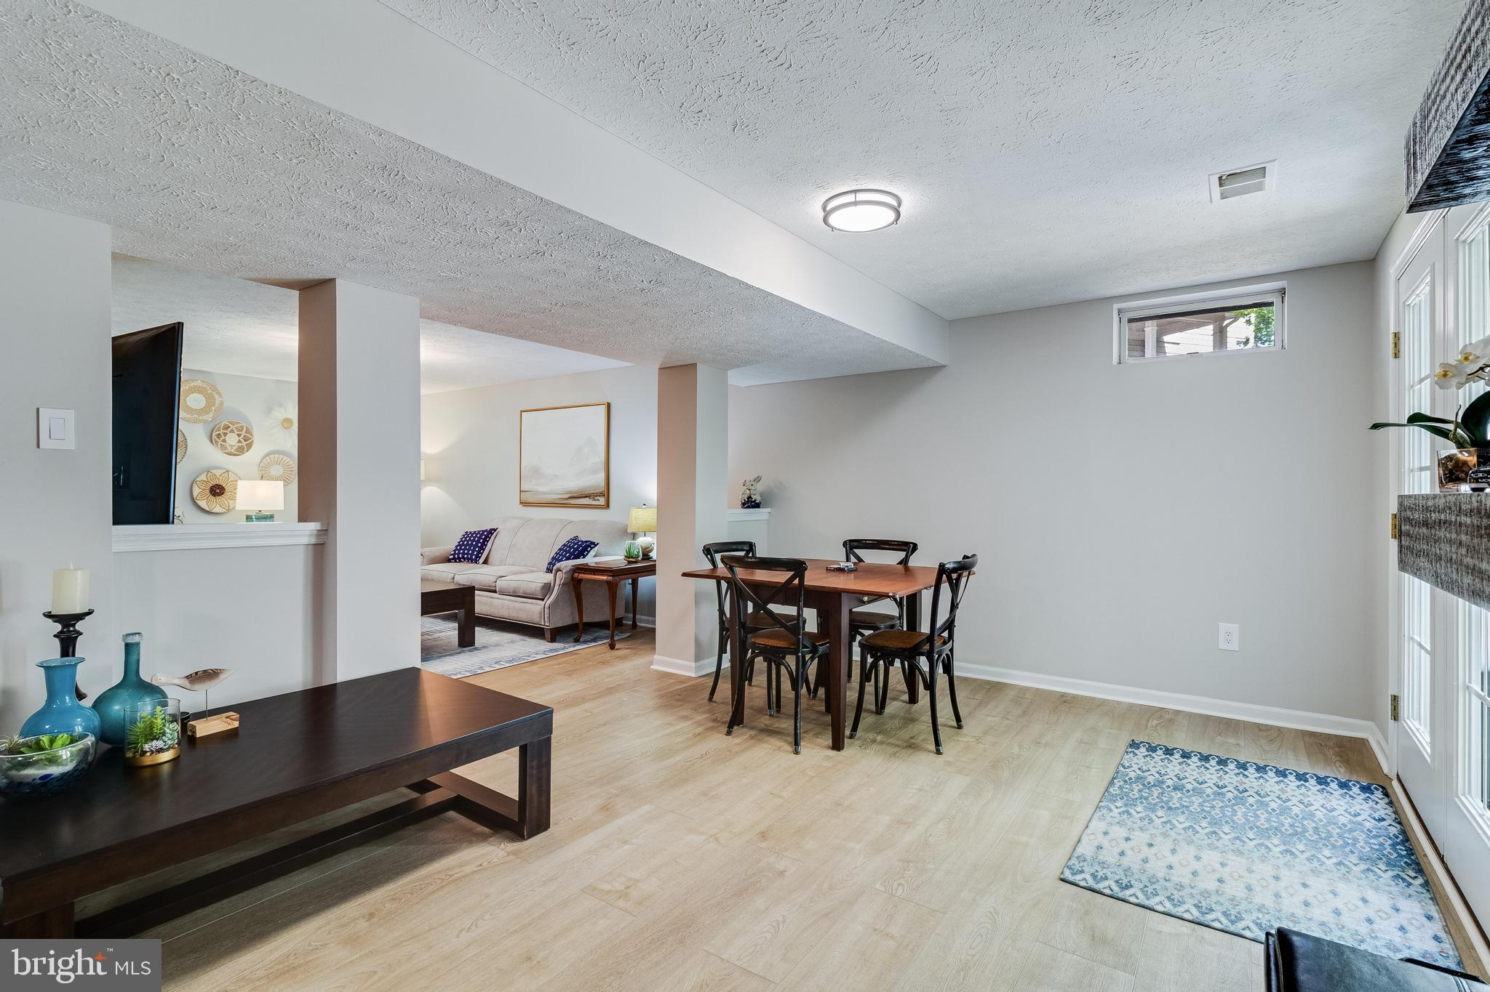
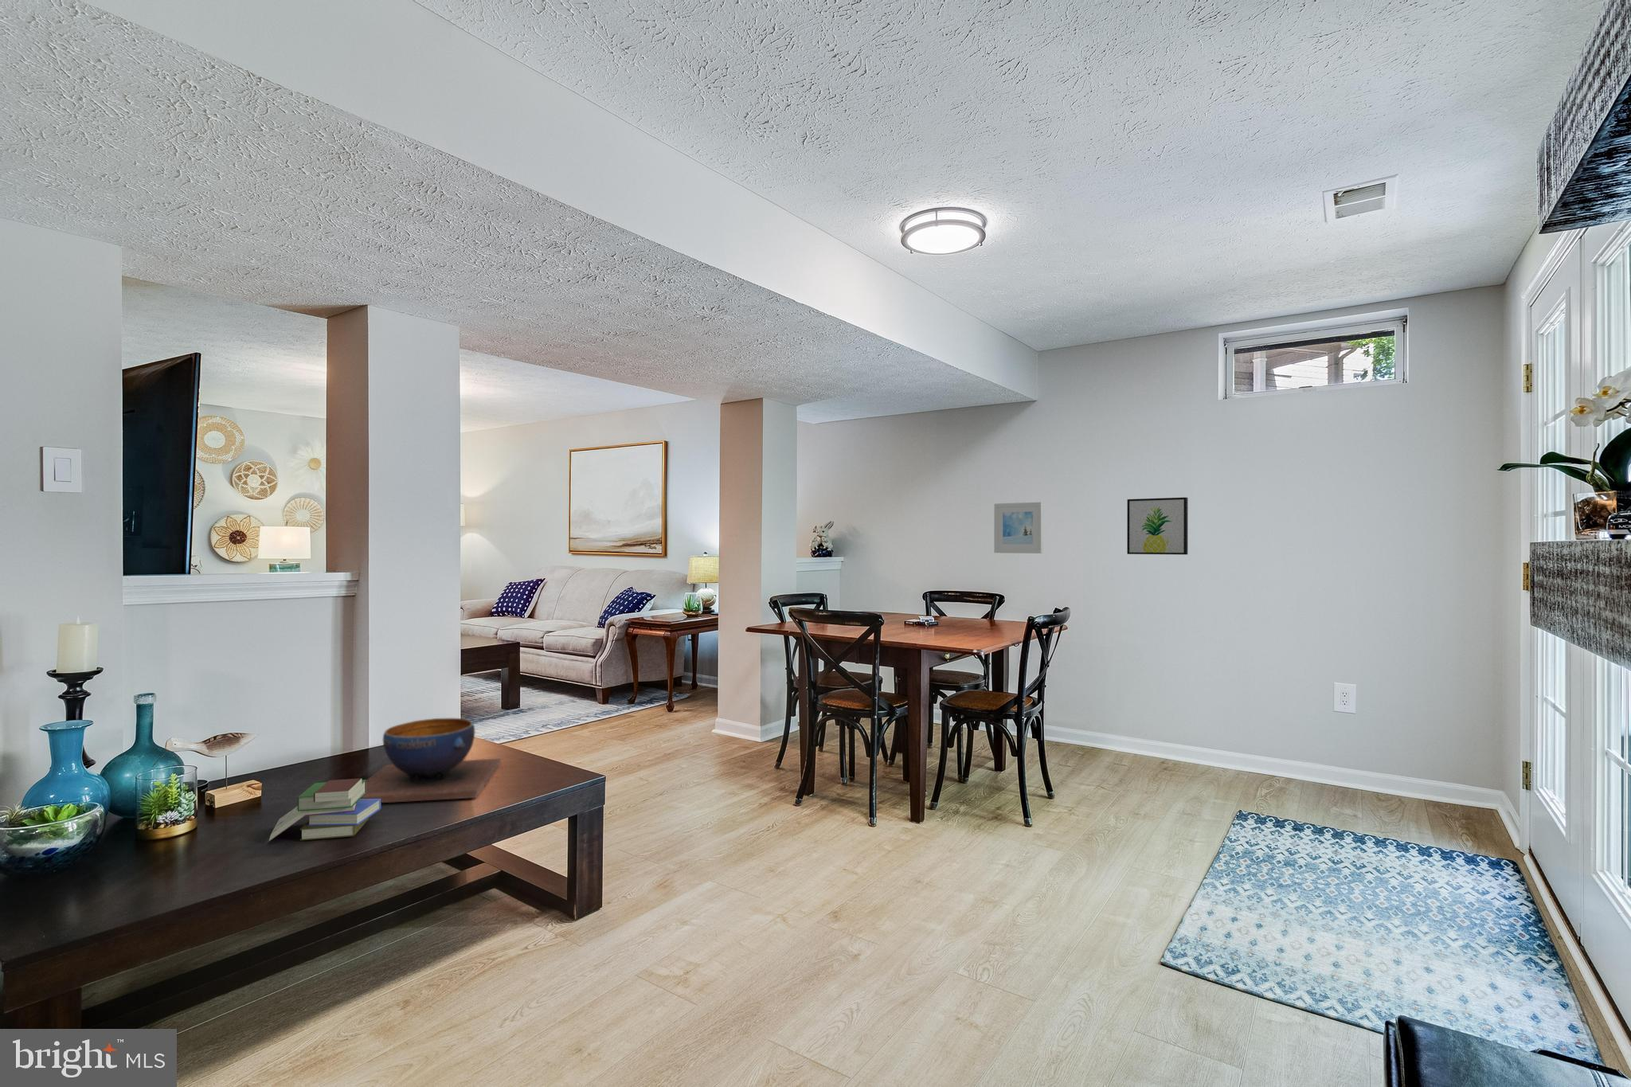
+ wall art [1127,497,1190,556]
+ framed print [993,502,1043,554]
+ book [267,778,382,843]
+ decorative bowl [361,717,502,803]
